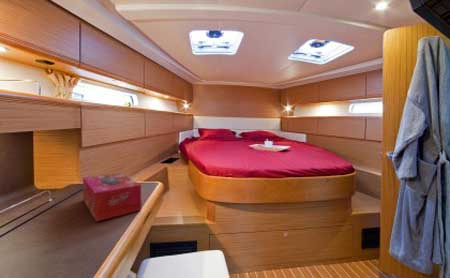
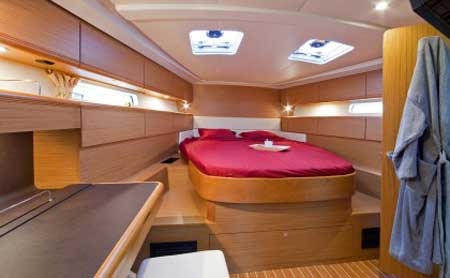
- tissue box [82,172,142,222]
